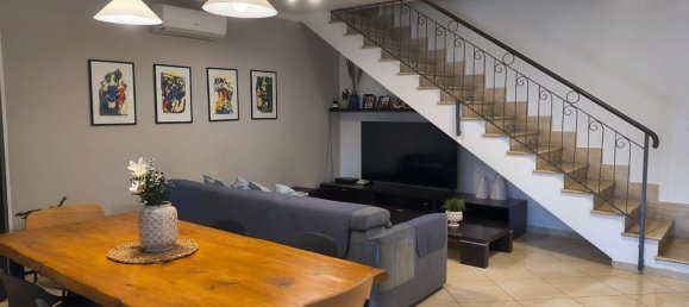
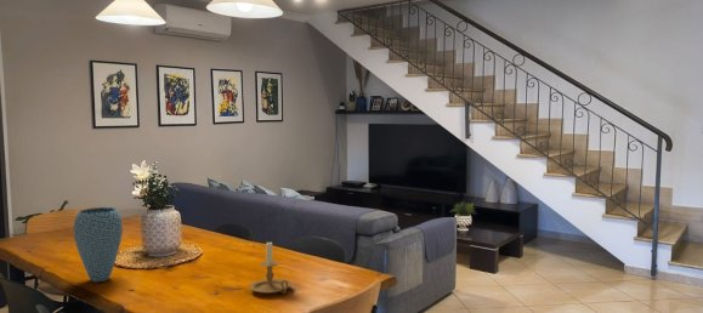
+ candle holder [248,239,291,295]
+ vase [73,206,124,284]
